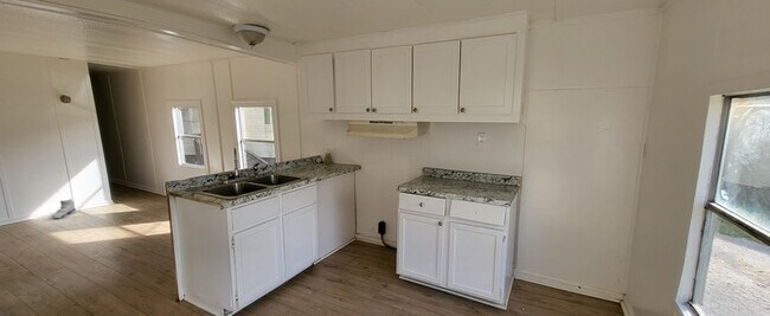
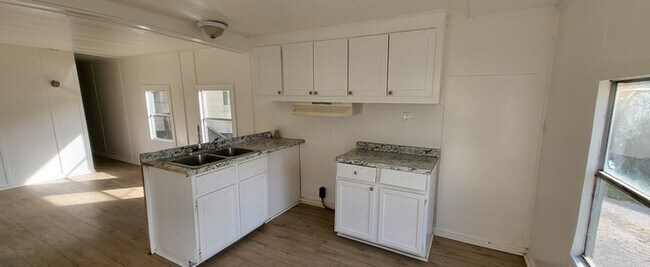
- sneaker [51,198,77,219]
